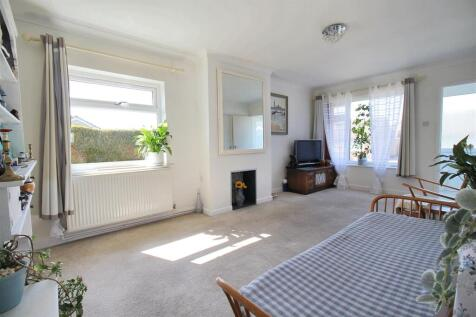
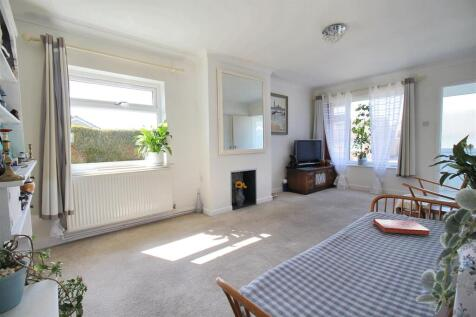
+ hardback book [373,218,431,236]
